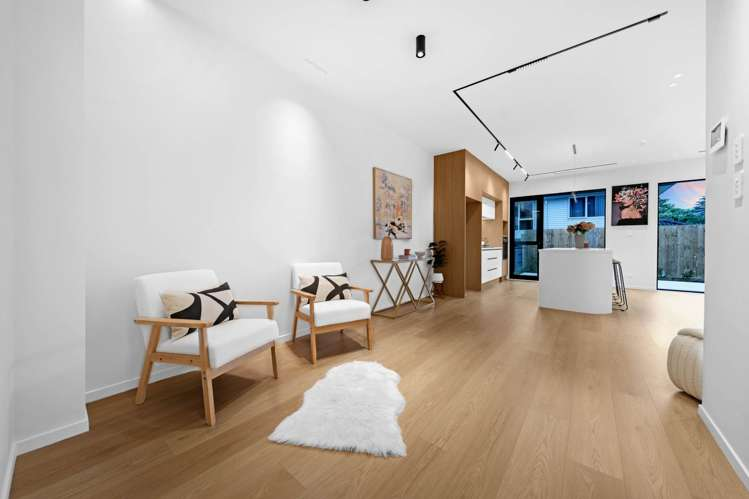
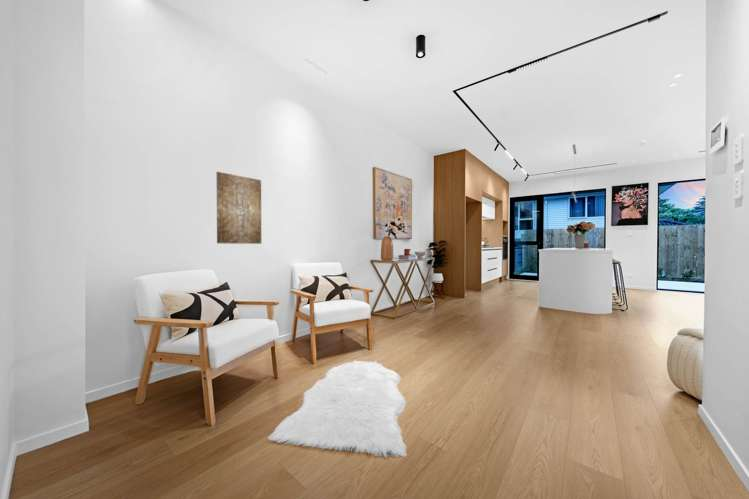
+ wall art [216,171,262,245]
